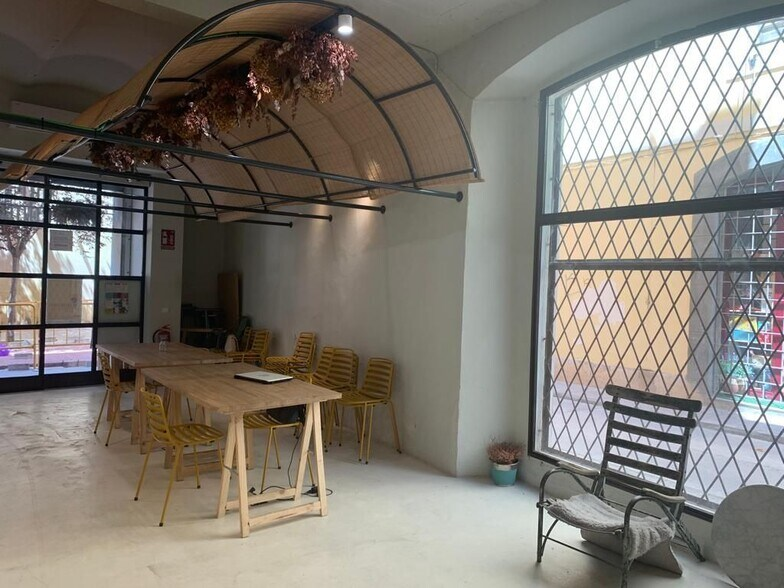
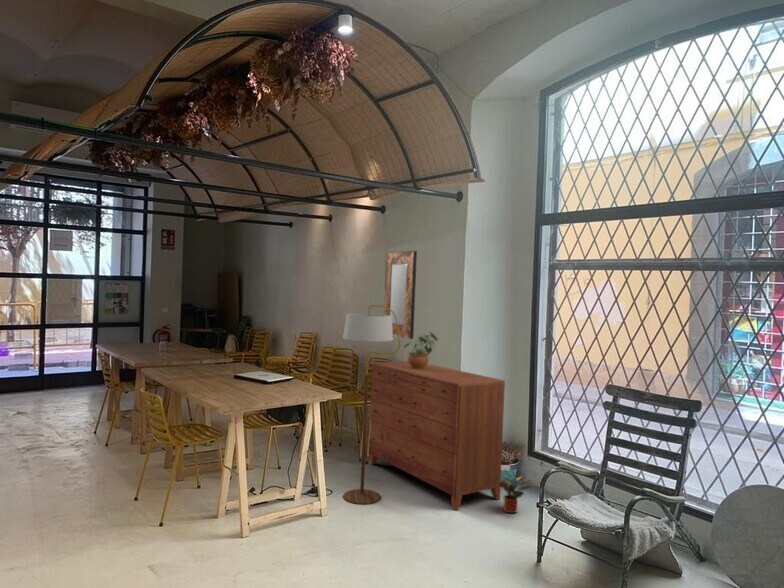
+ dresser [368,360,506,511]
+ potted plant [499,468,533,514]
+ floor lamp [342,304,401,505]
+ potted plant [403,331,439,369]
+ home mirror [383,250,418,340]
